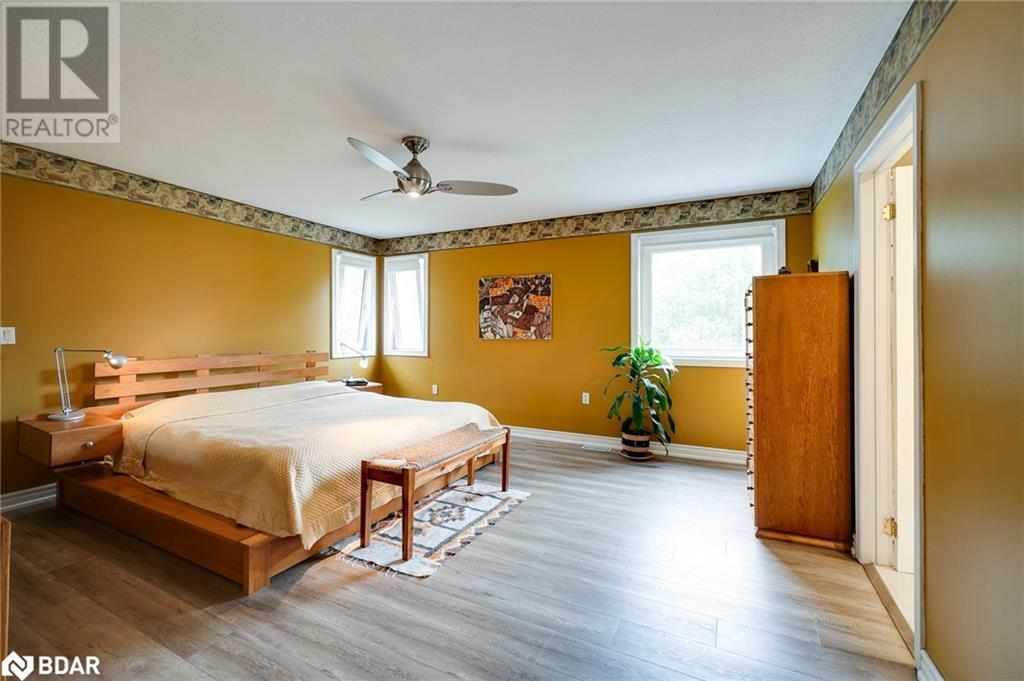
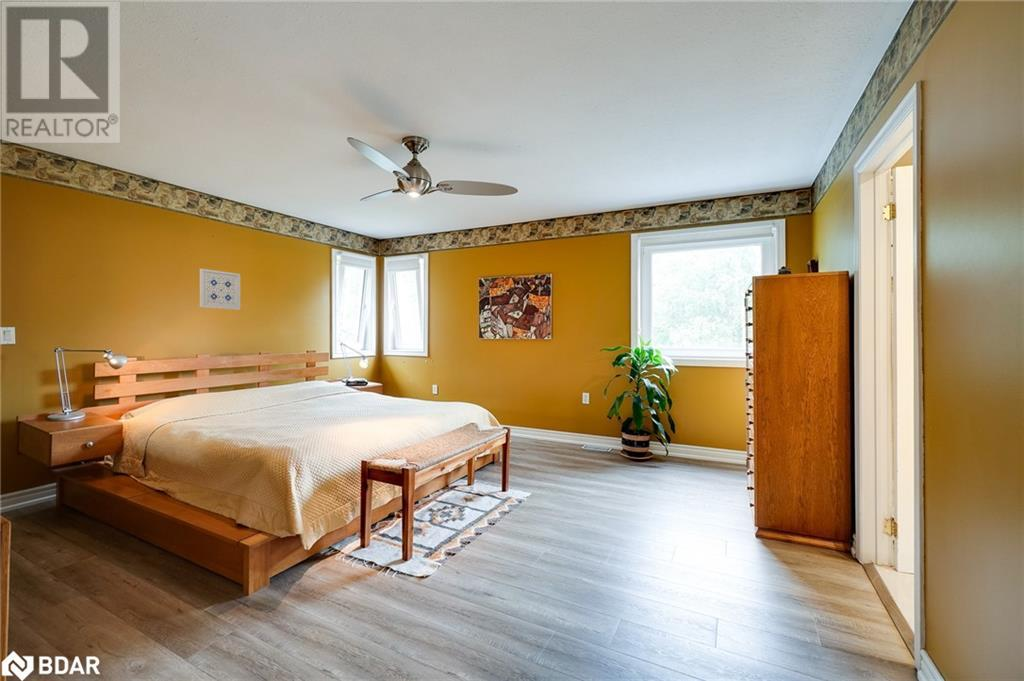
+ wall art [199,268,241,311]
